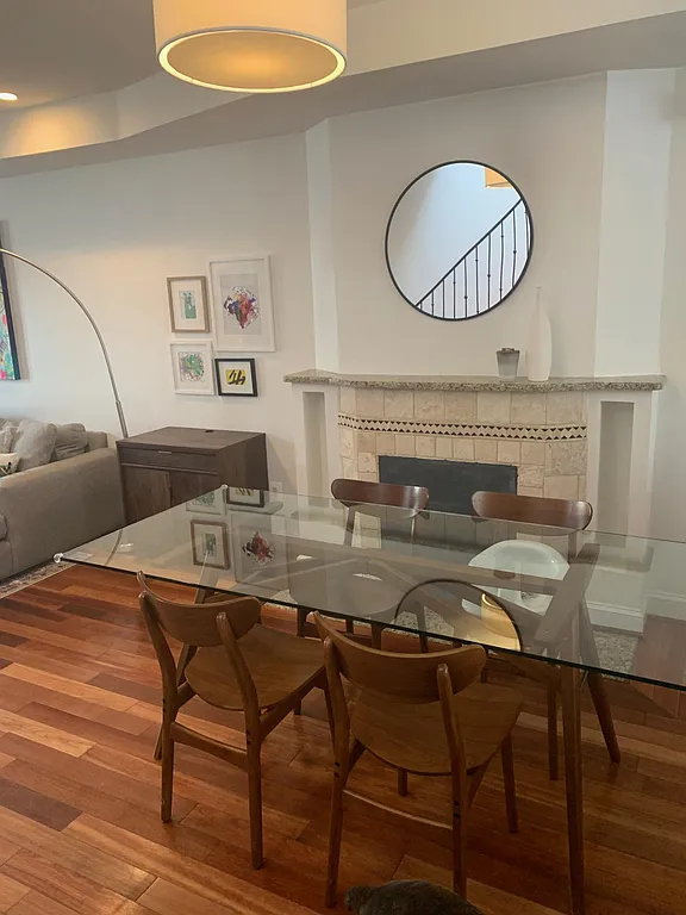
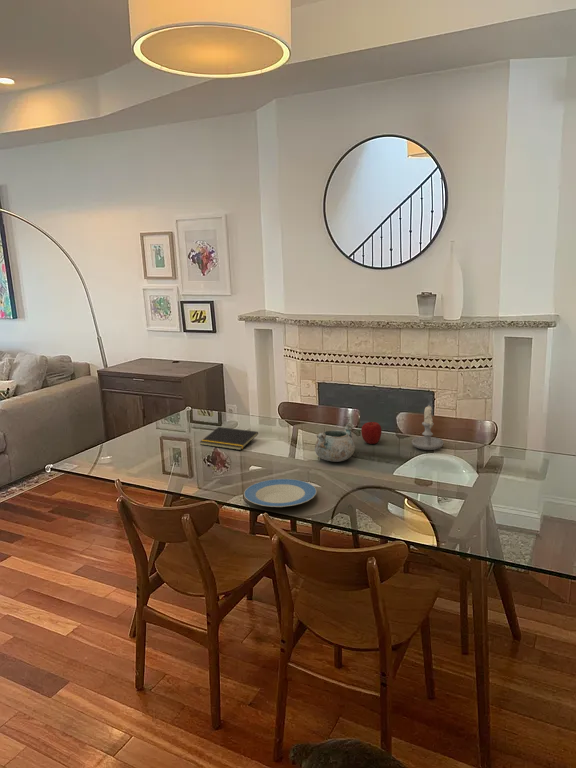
+ plate [243,478,318,508]
+ notepad [199,426,259,451]
+ candle [411,405,445,451]
+ decorative bowl [314,422,356,463]
+ apple [360,421,383,445]
